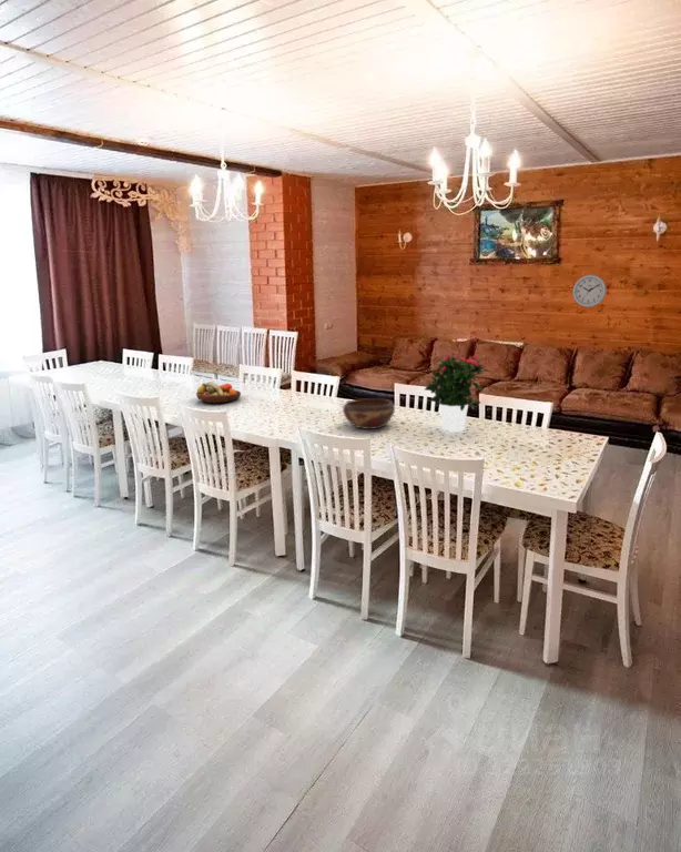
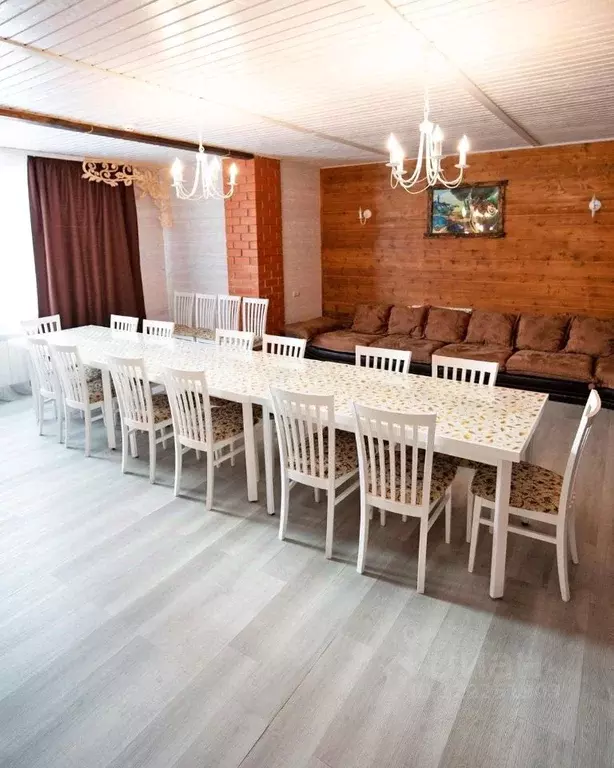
- wall clock [571,274,608,308]
- fruit bowl [195,381,242,404]
- decorative bowl [342,397,396,430]
- potted flower [424,352,490,433]
